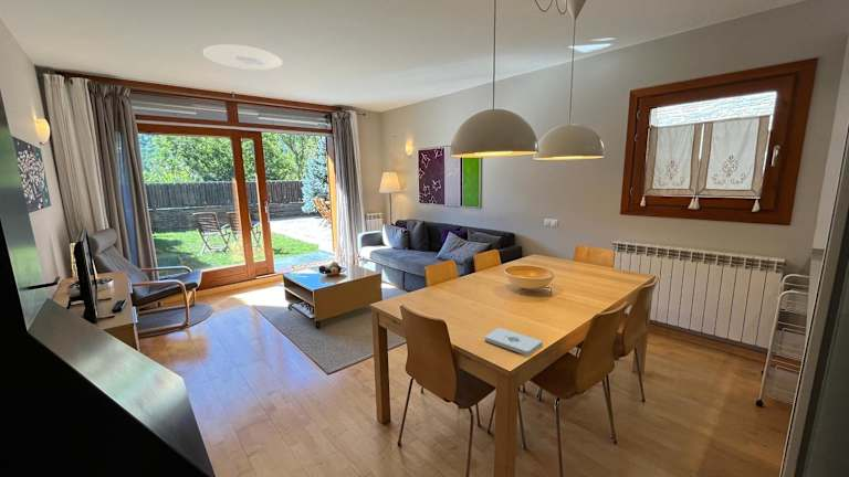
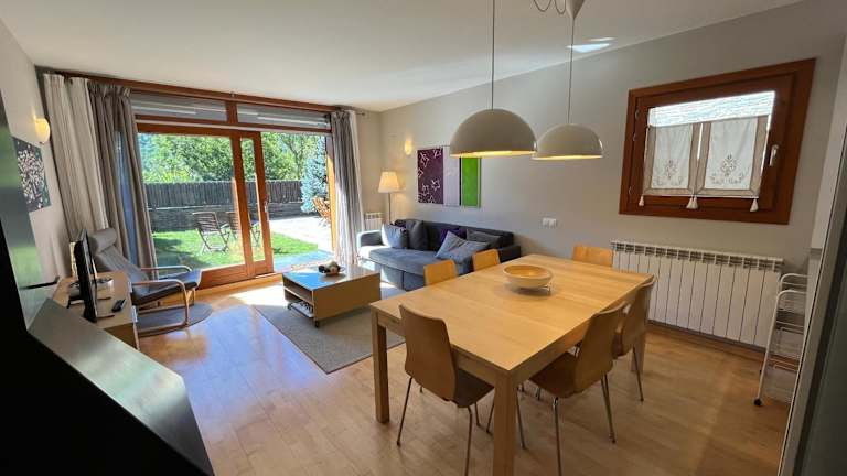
- ceiling light [202,43,284,72]
- notepad [483,327,544,357]
